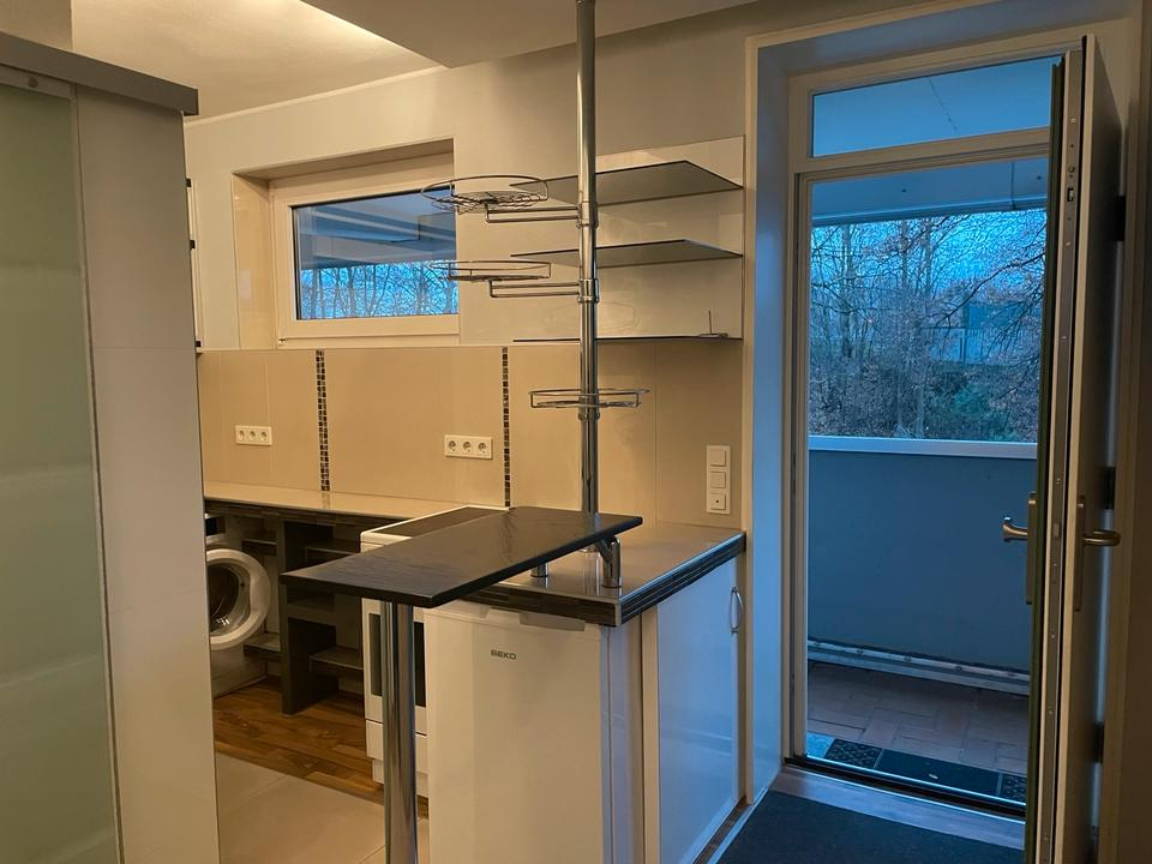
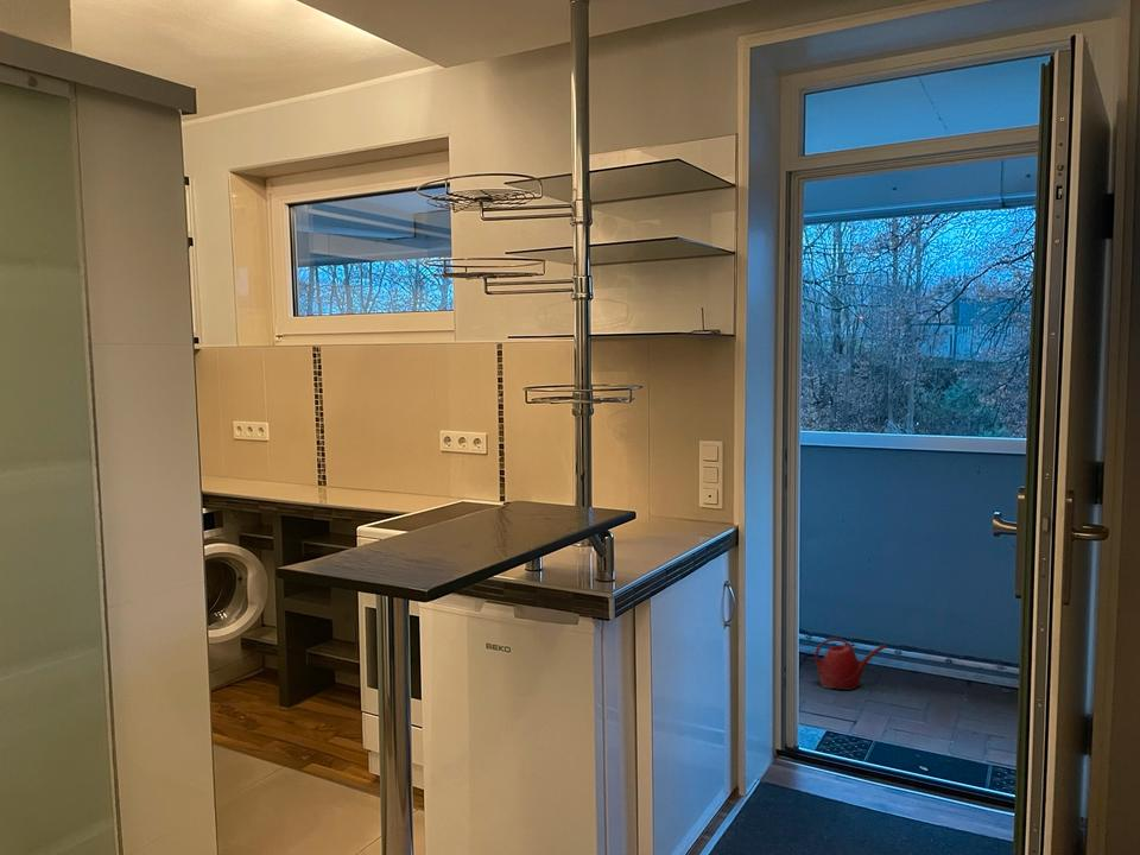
+ watering can [813,636,888,691]
